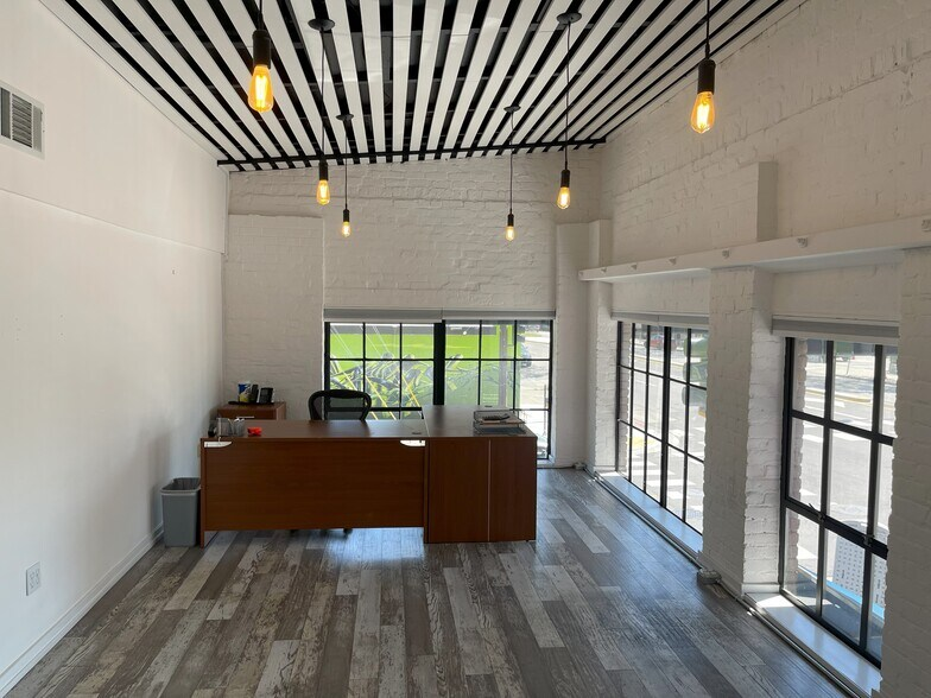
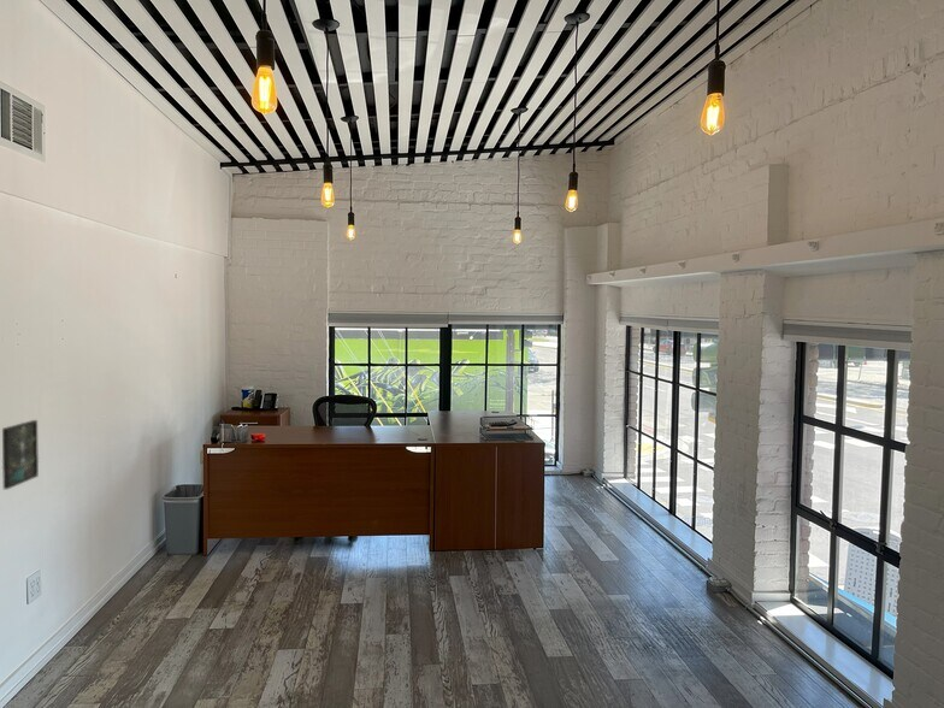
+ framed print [1,419,40,490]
